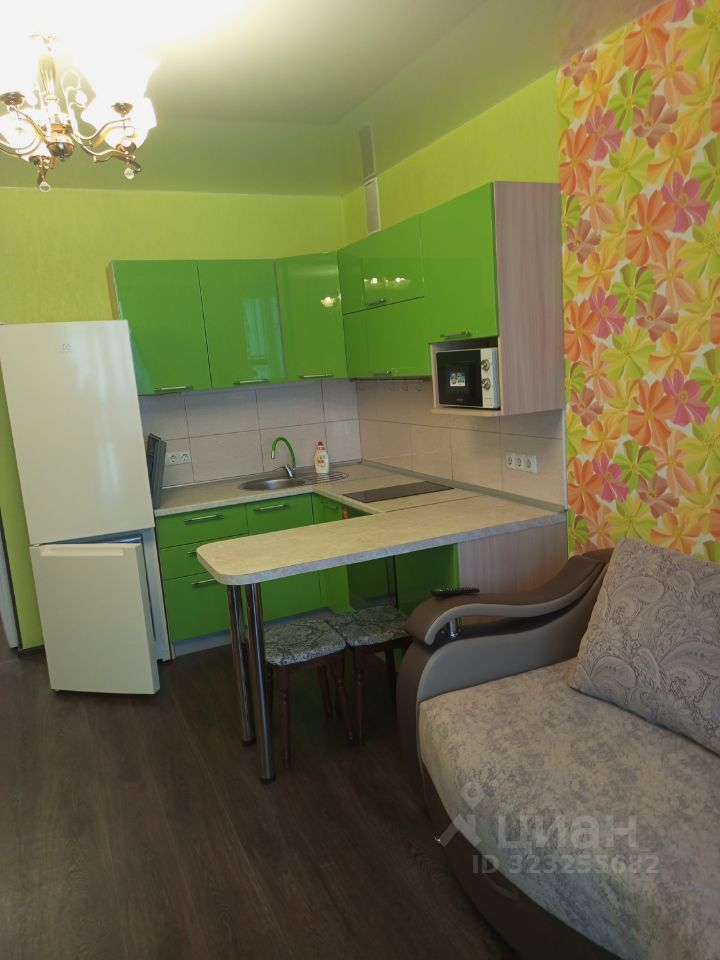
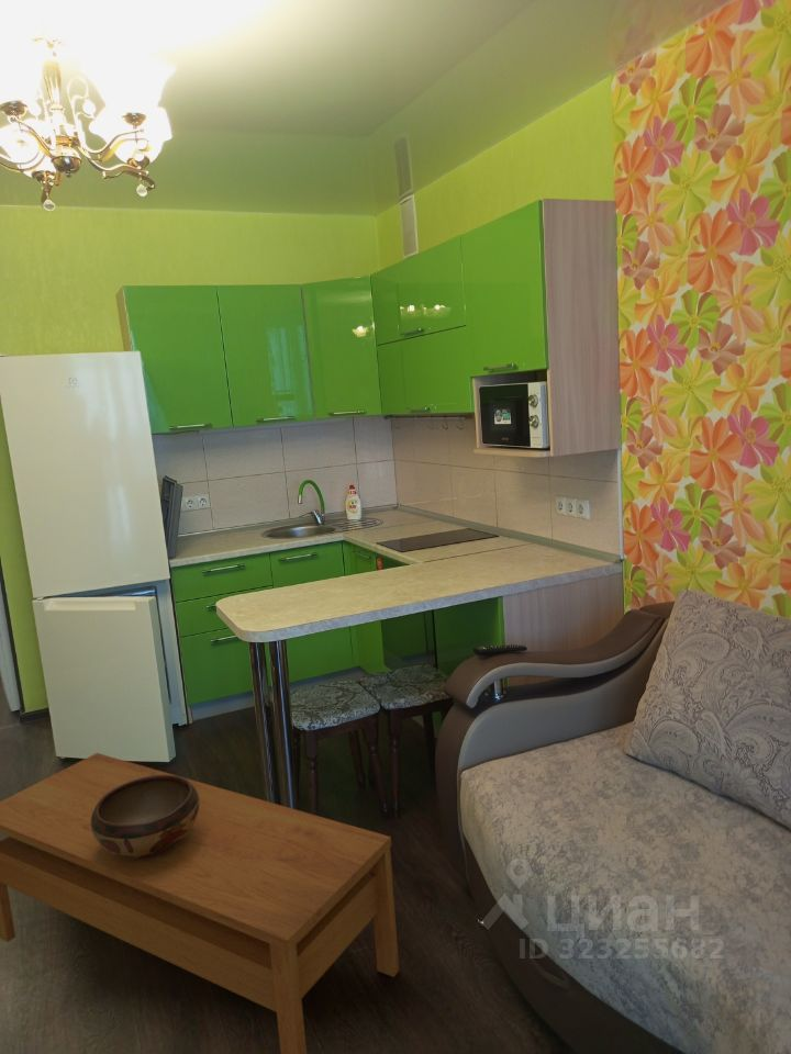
+ coffee table [0,752,400,1054]
+ decorative bowl [91,774,200,859]
